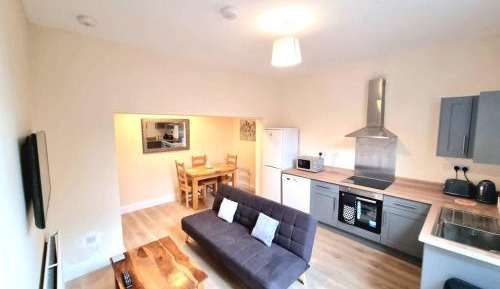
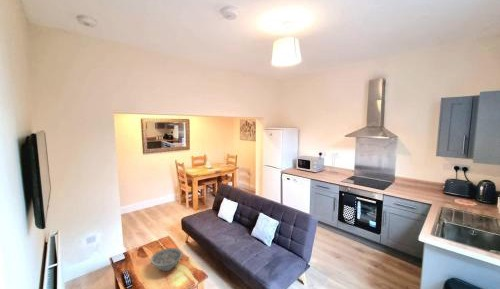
+ decorative bowl [150,247,184,272]
